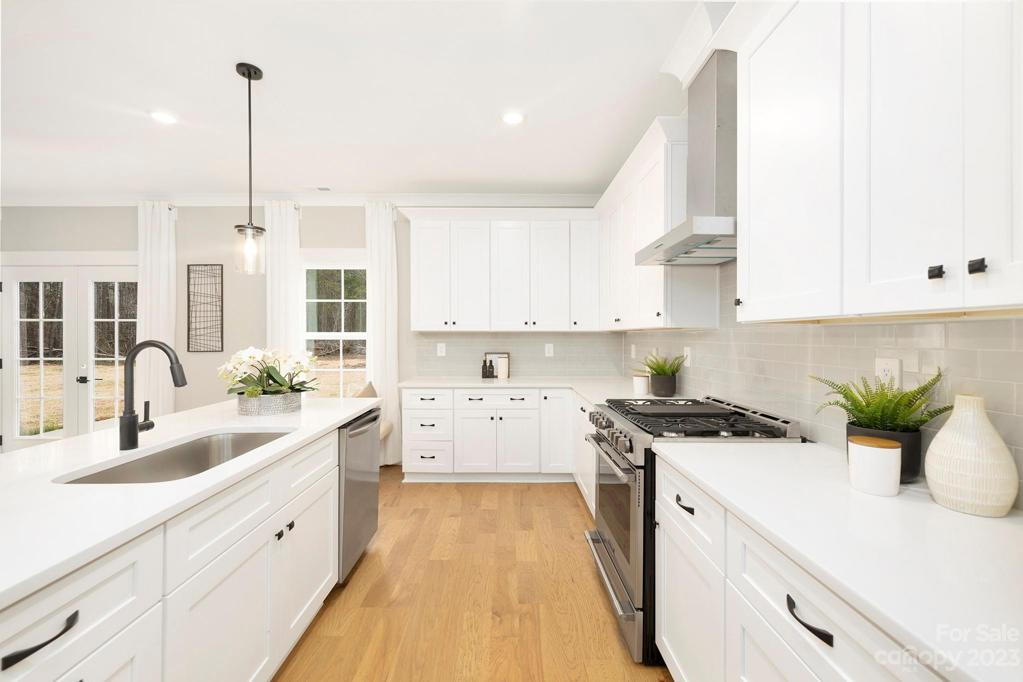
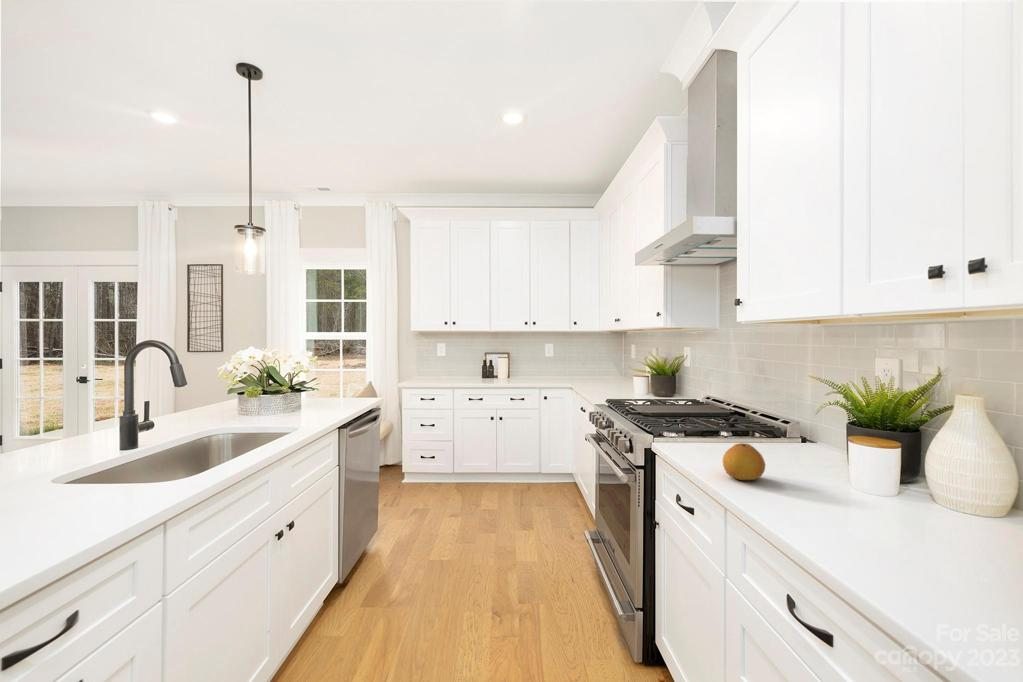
+ fruit [722,442,766,481]
